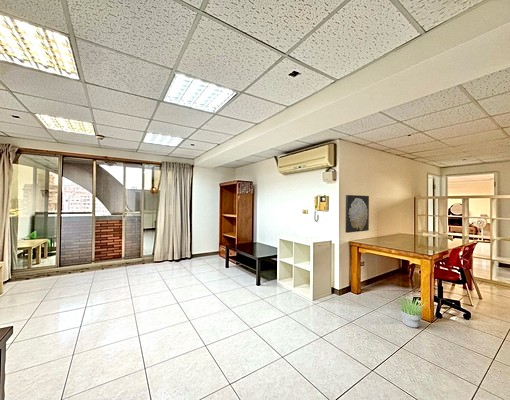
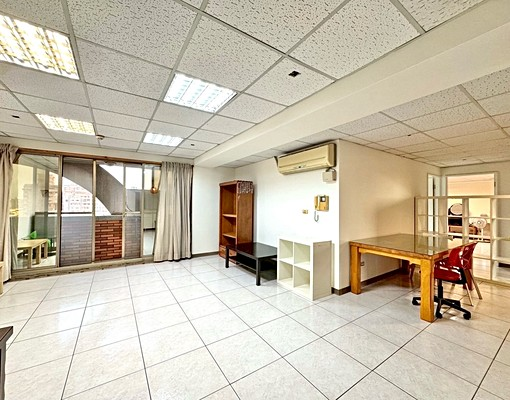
- potted plant [396,293,427,329]
- wall art [344,194,370,234]
